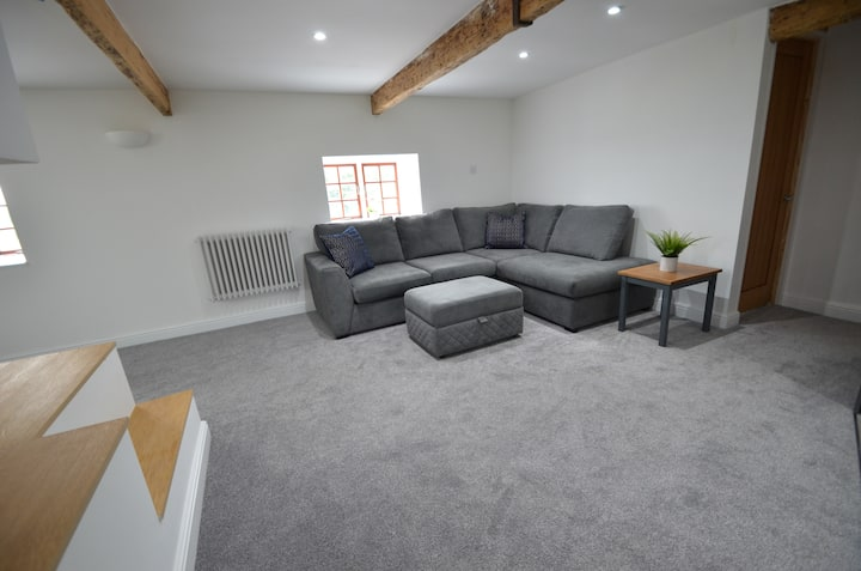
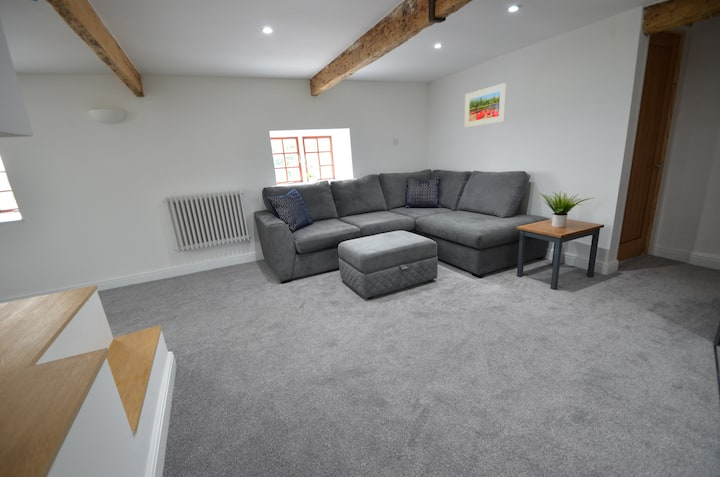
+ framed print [464,82,508,129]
